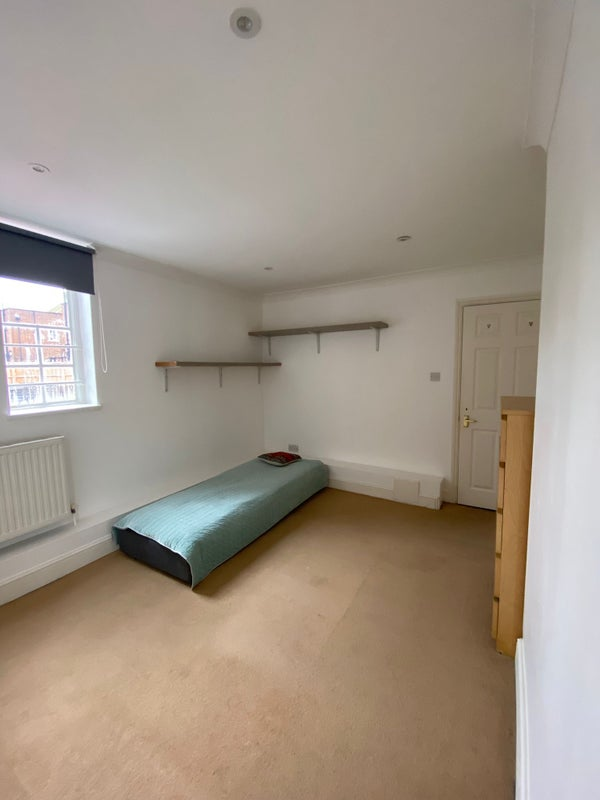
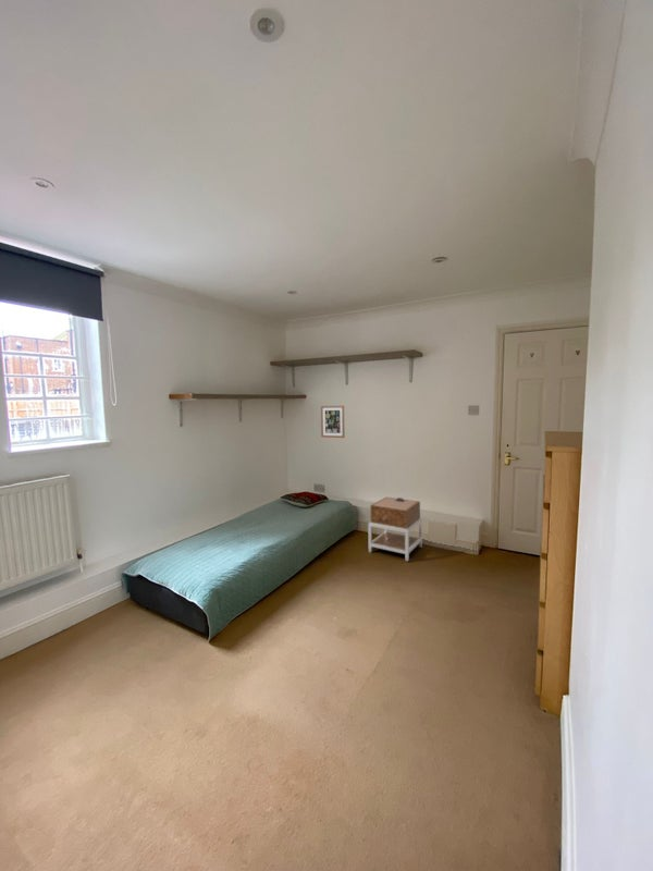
+ wall art [320,405,345,439]
+ nightstand [367,496,423,562]
